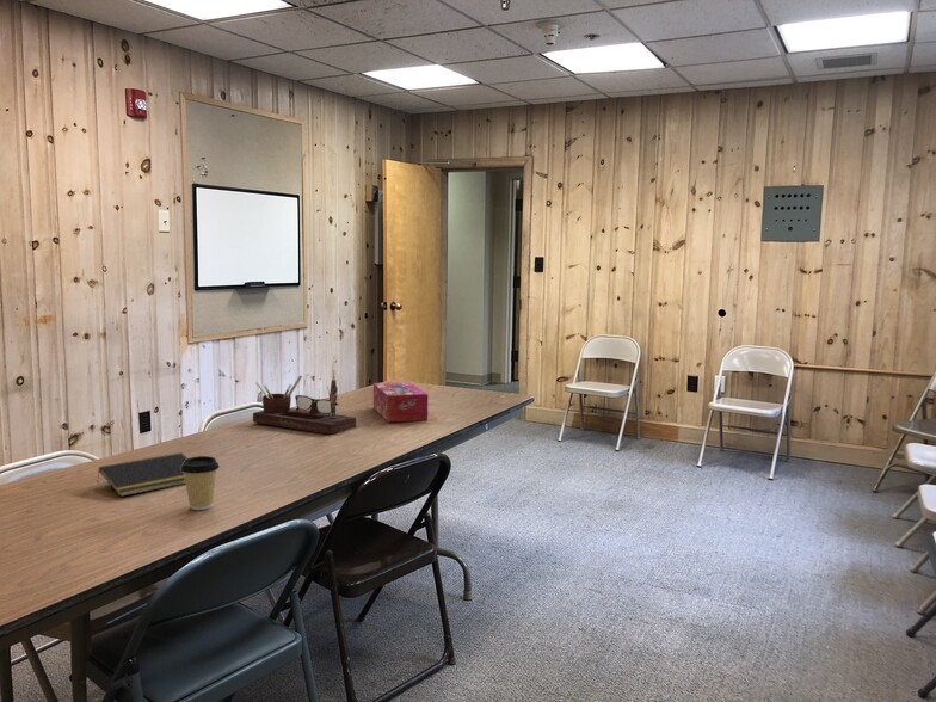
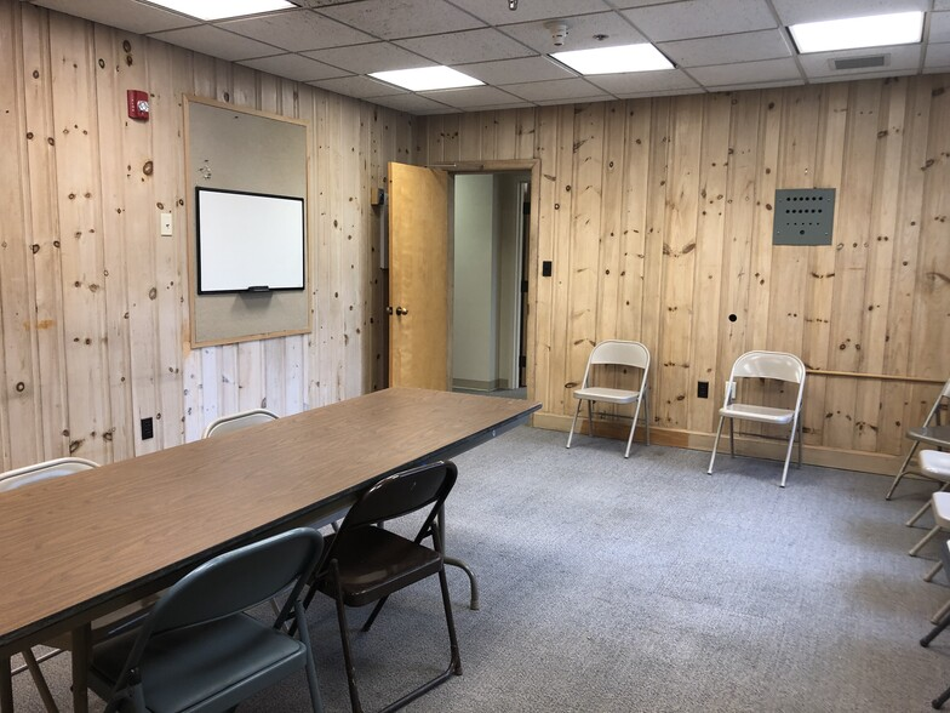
- tissue box [372,381,429,423]
- notepad [96,451,189,498]
- coffee cup [181,455,221,511]
- desk organizer [252,375,357,436]
